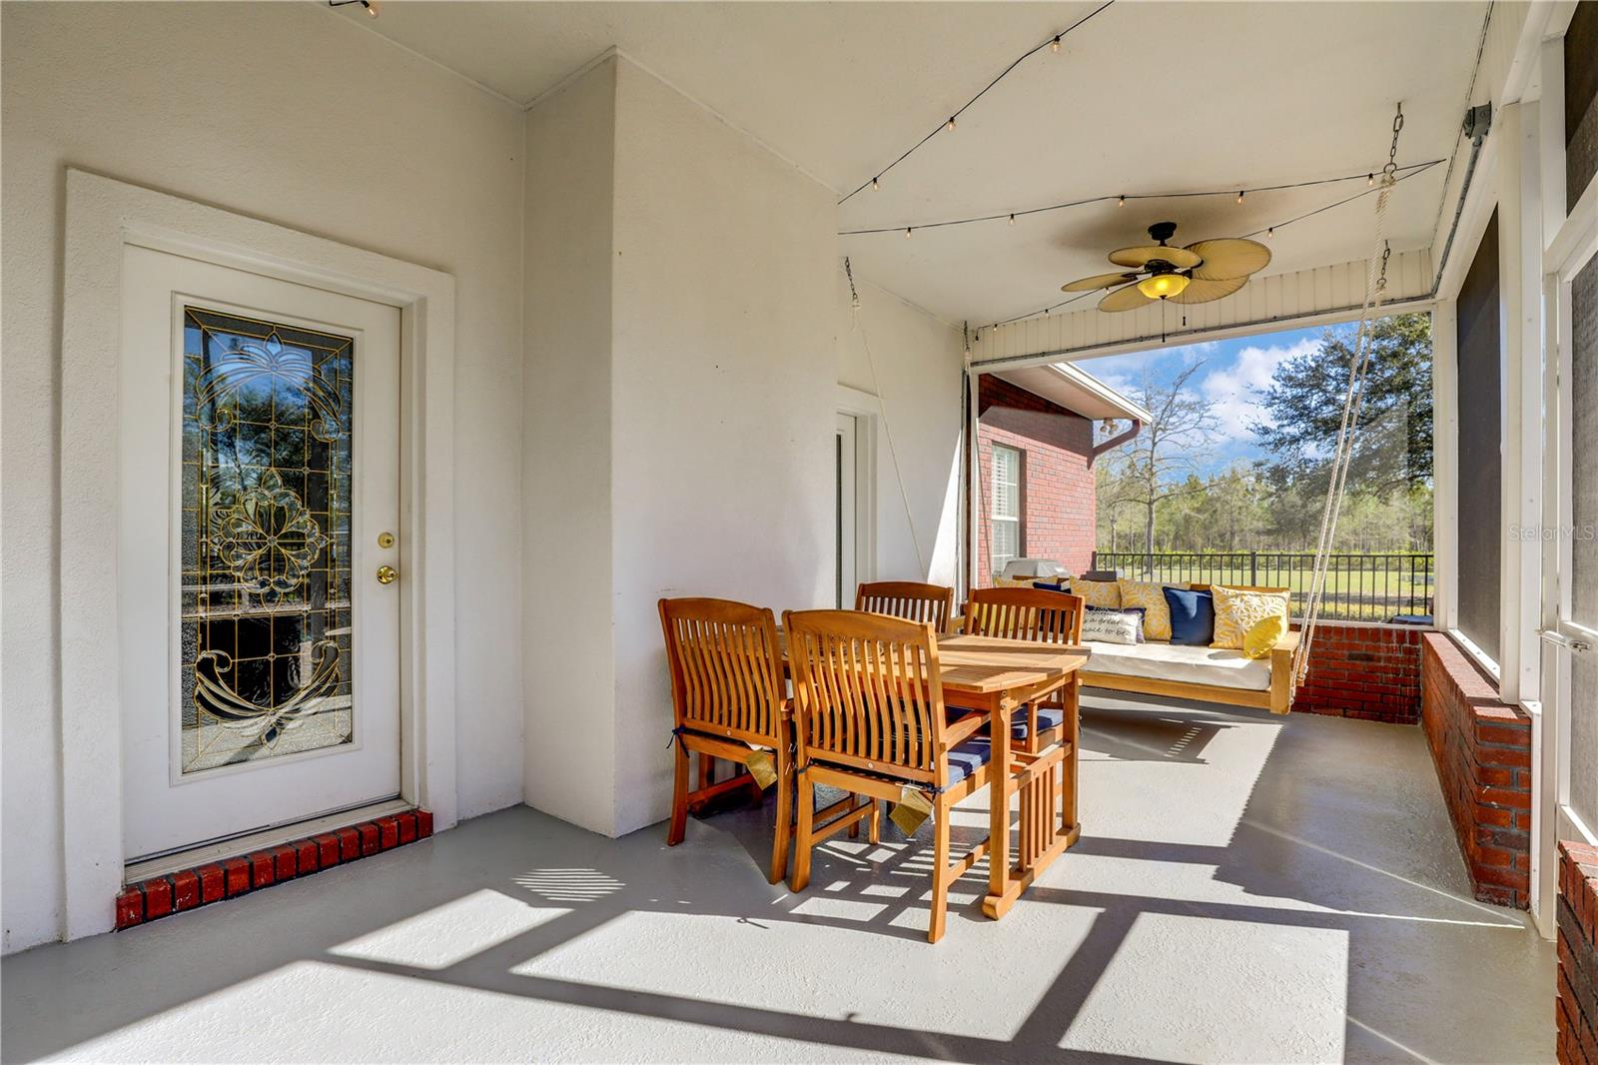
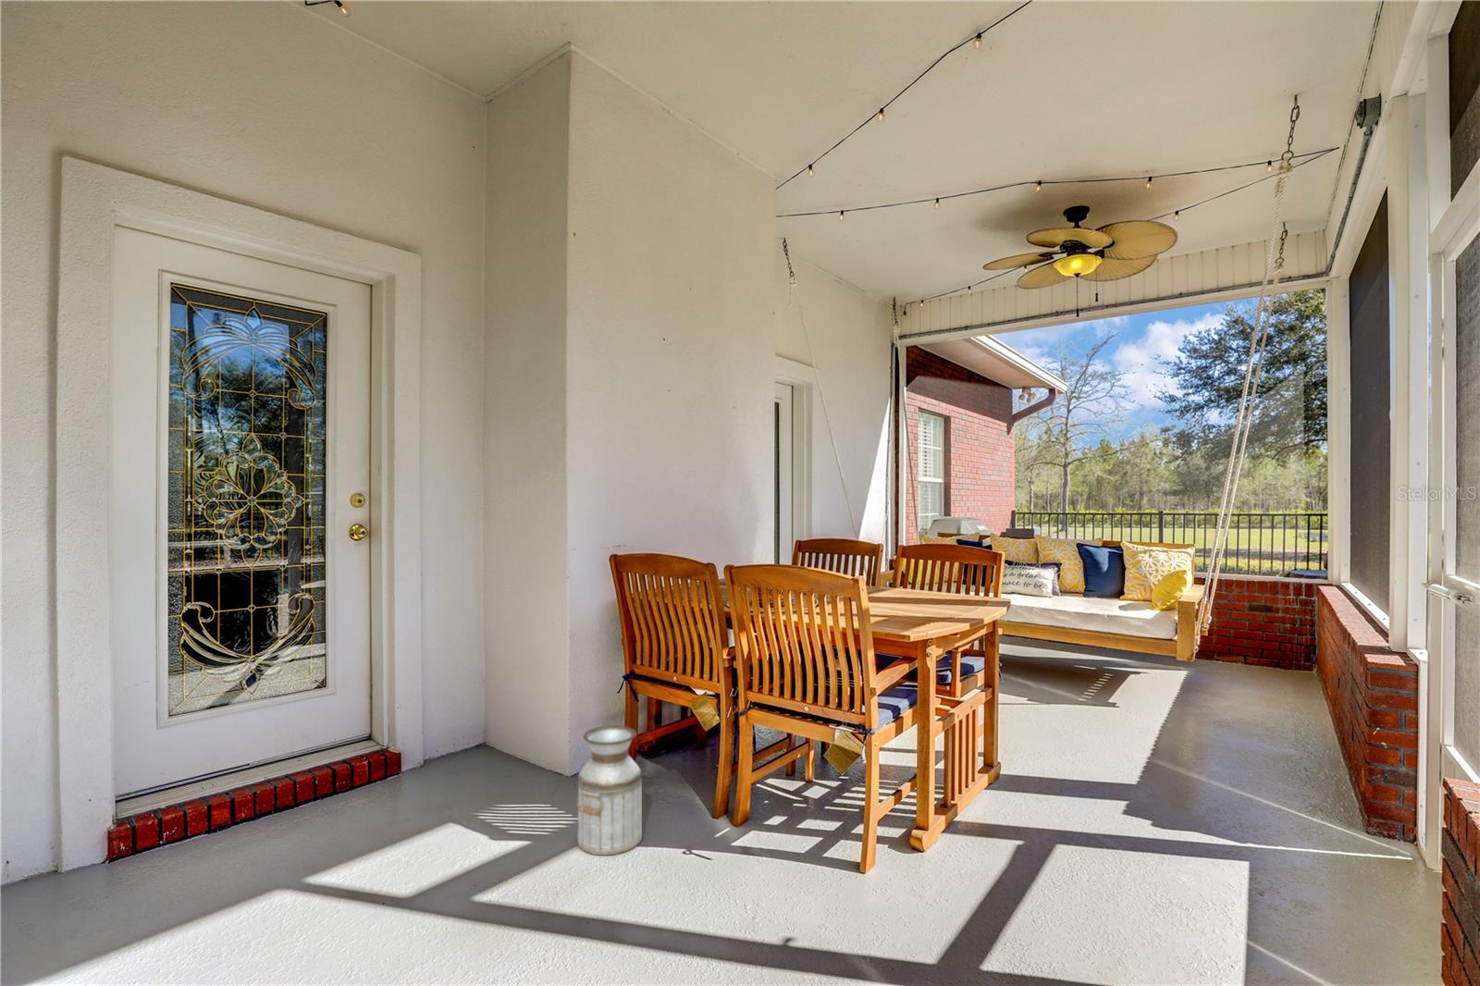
+ planter [575,724,643,856]
